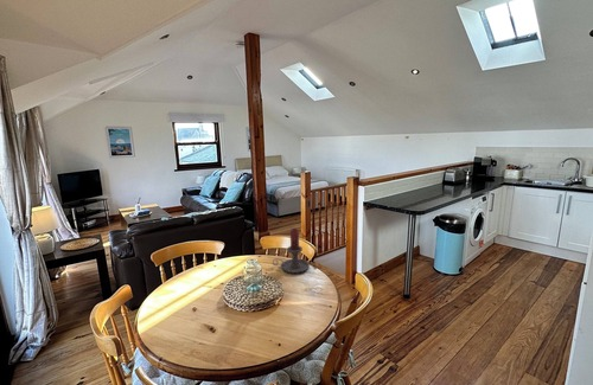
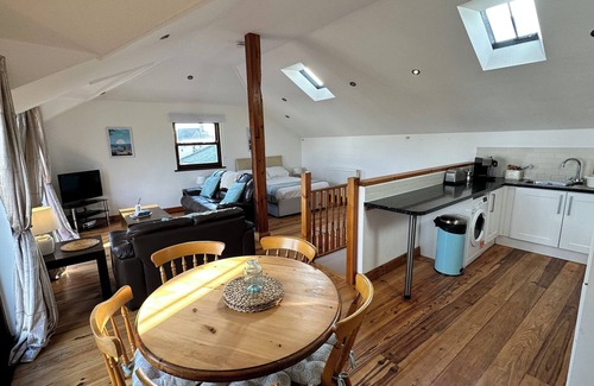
- candle holder [272,227,311,275]
